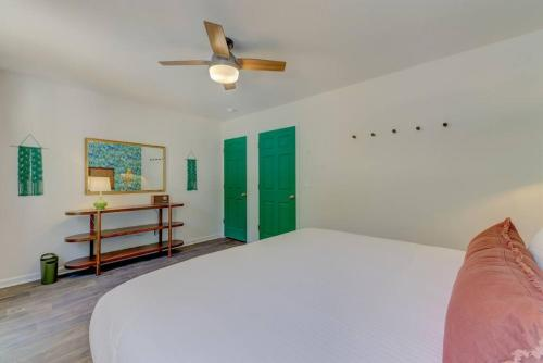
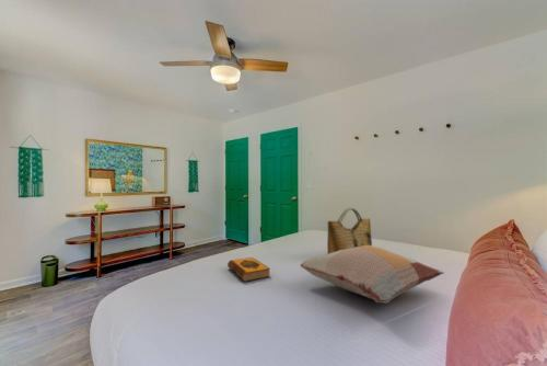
+ decorative pillow [299,245,445,305]
+ hardback book [226,256,271,283]
+ grocery bag [326,206,373,254]
